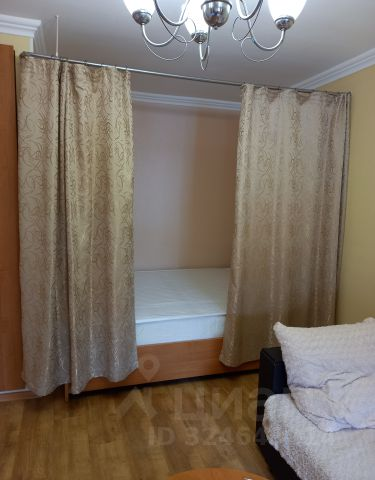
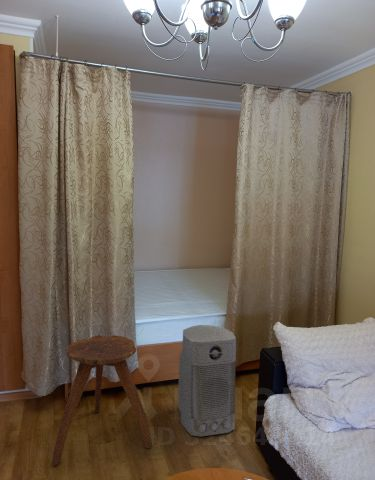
+ air purifier [177,324,237,437]
+ stool [51,334,153,467]
